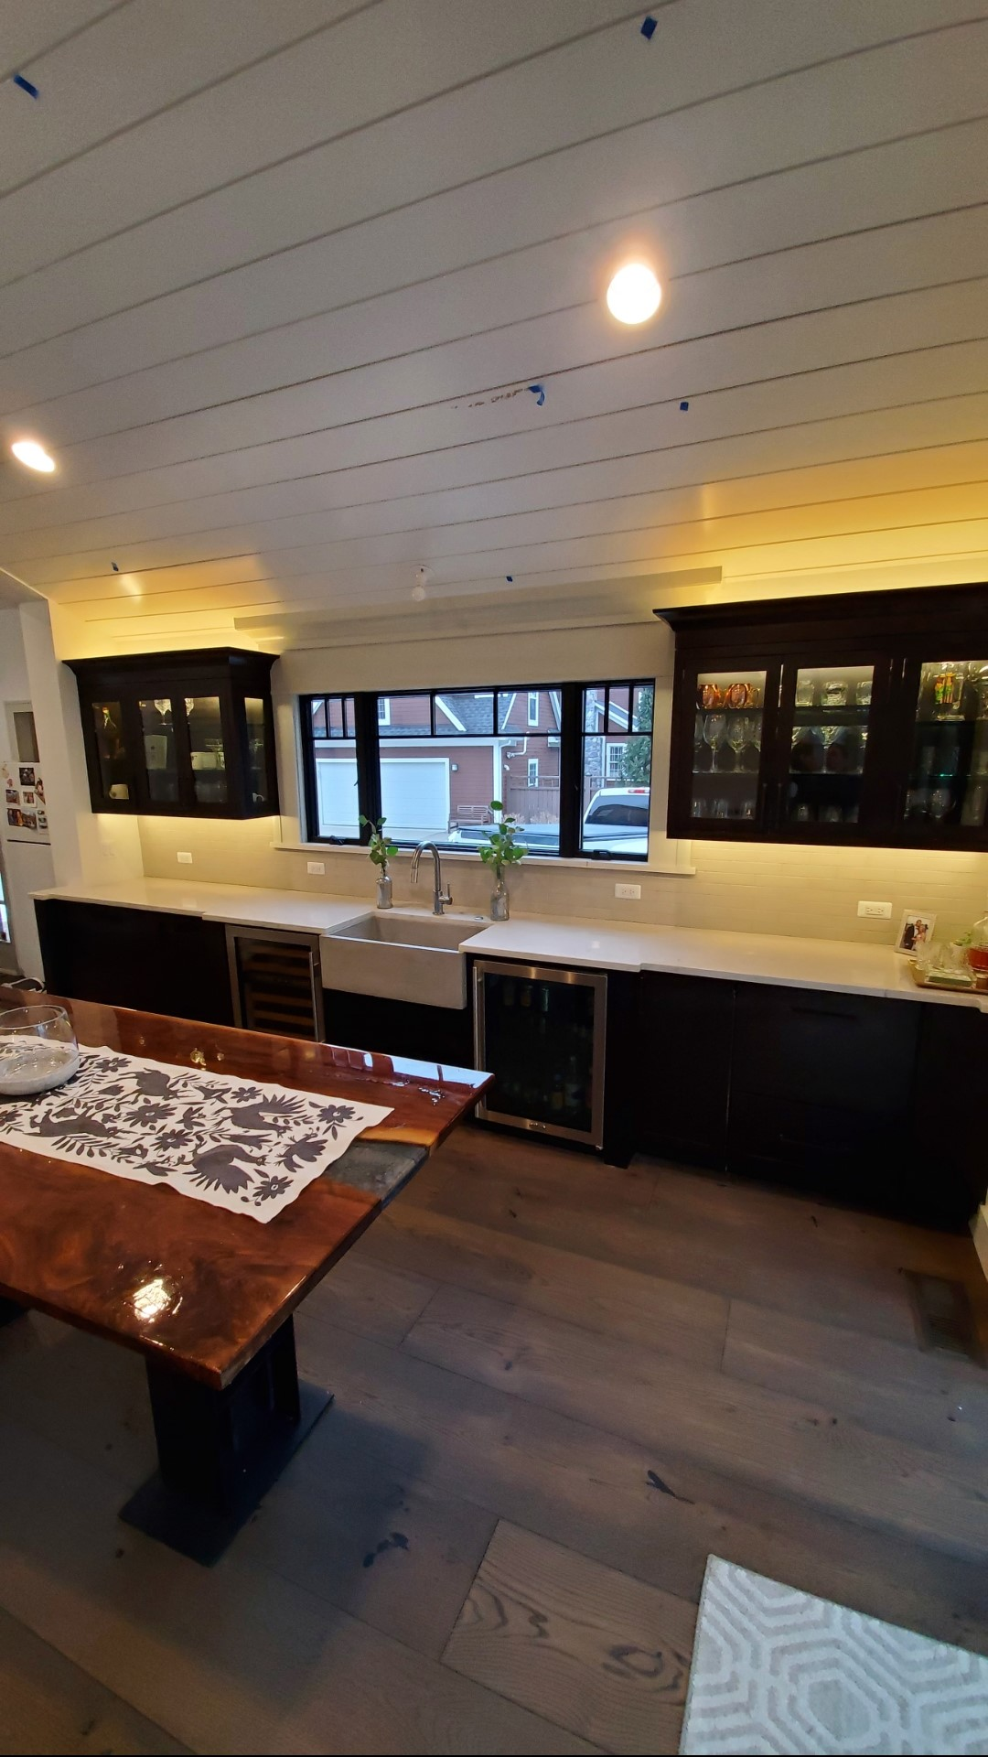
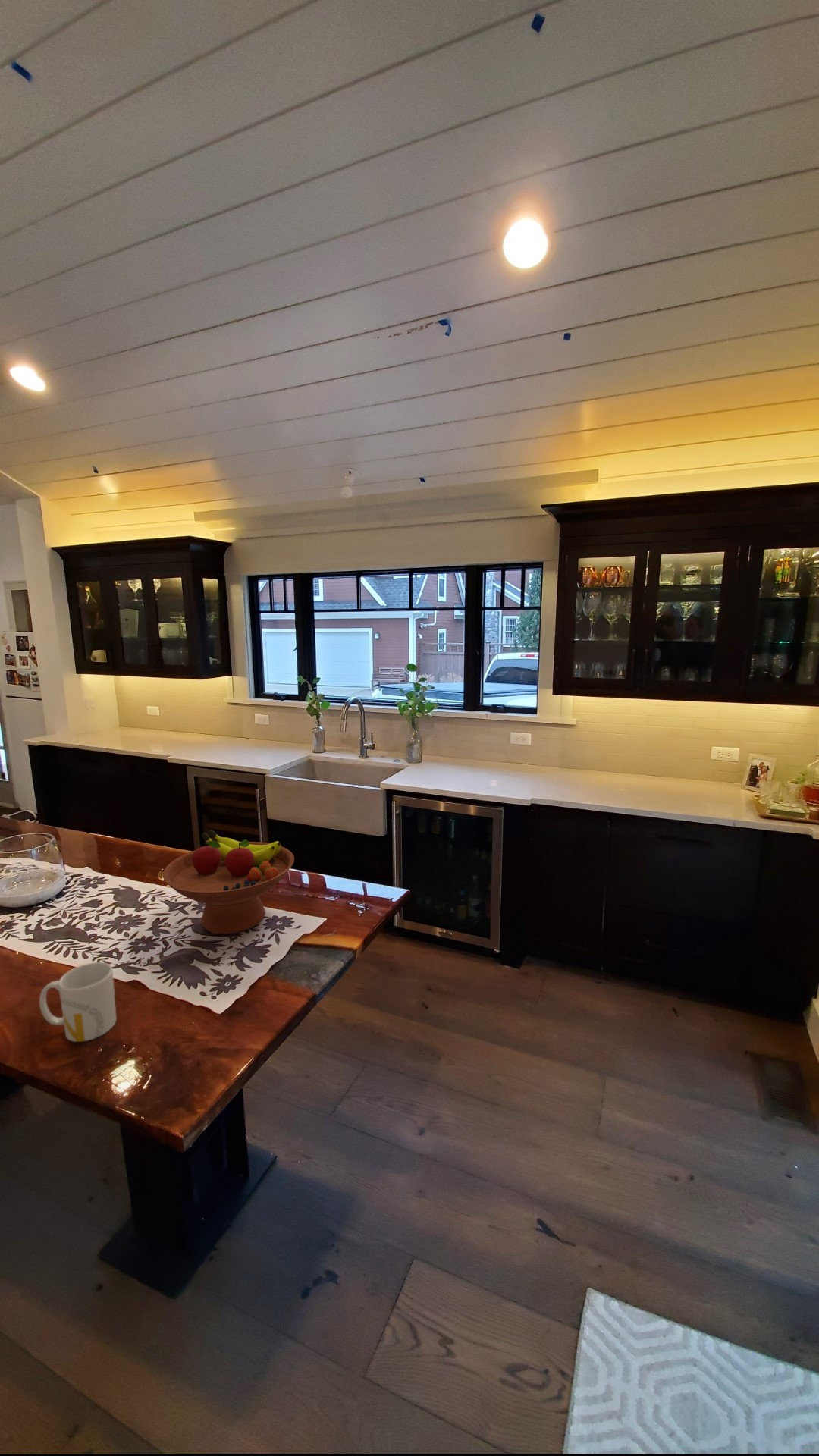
+ fruit bowl [162,829,295,935]
+ mug [39,962,118,1043]
